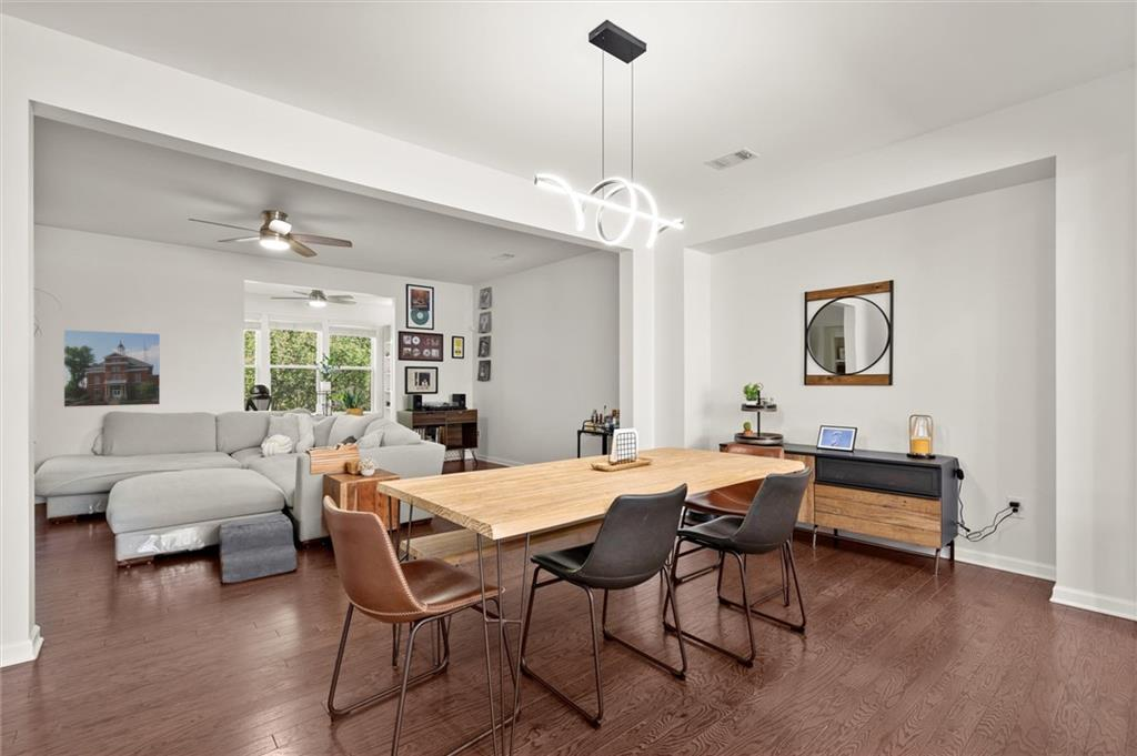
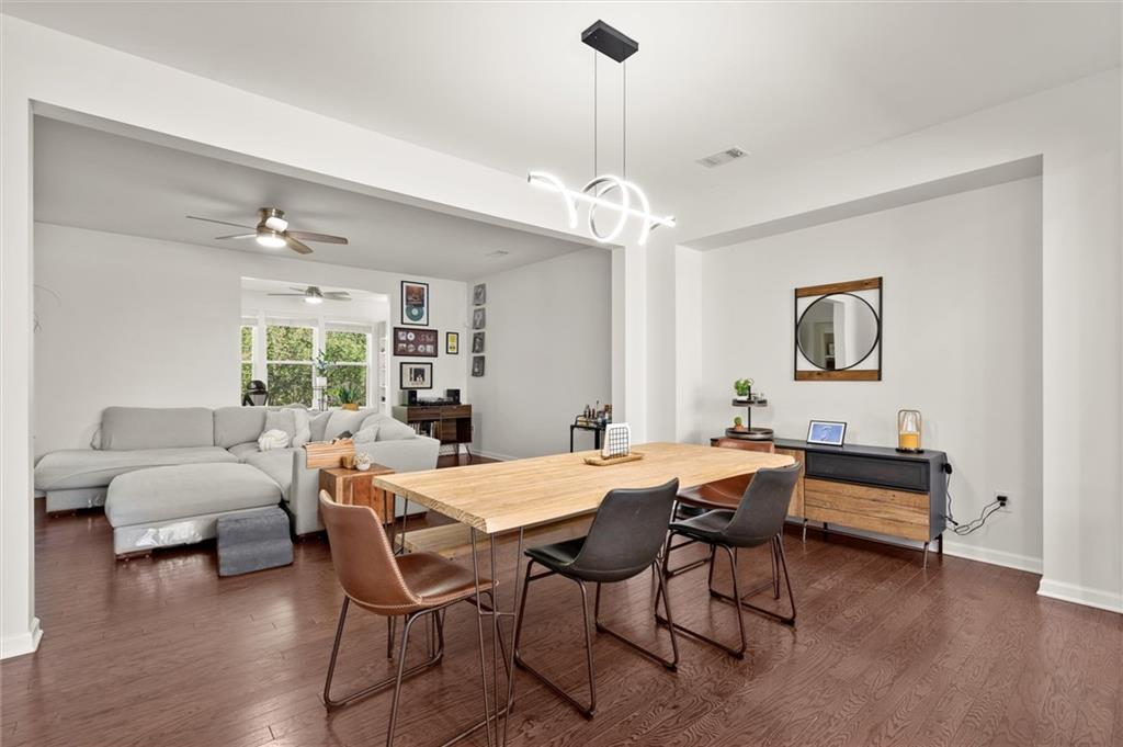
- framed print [63,329,161,409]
